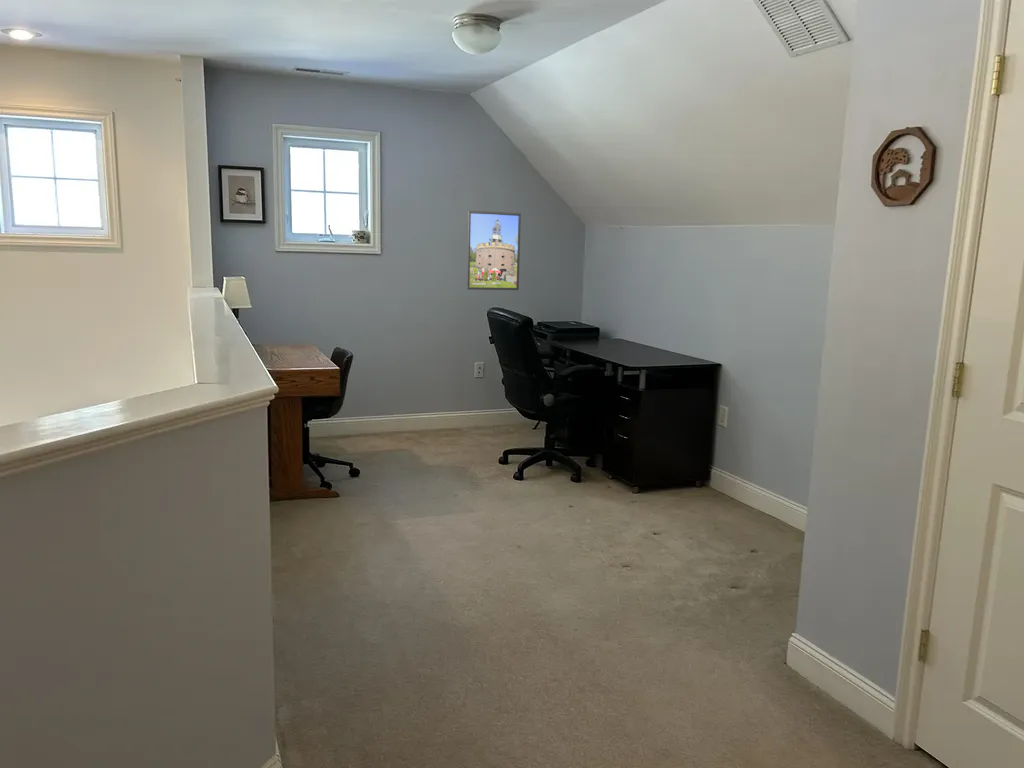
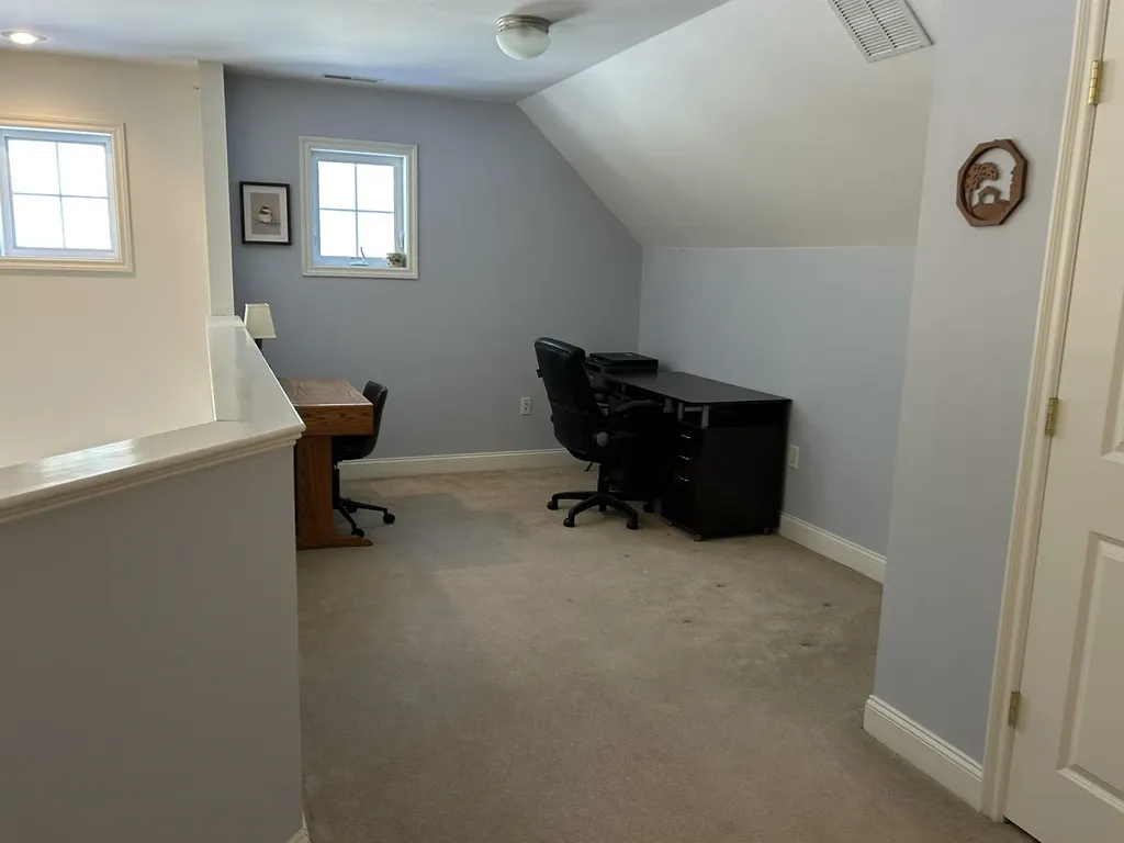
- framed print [466,210,522,291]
